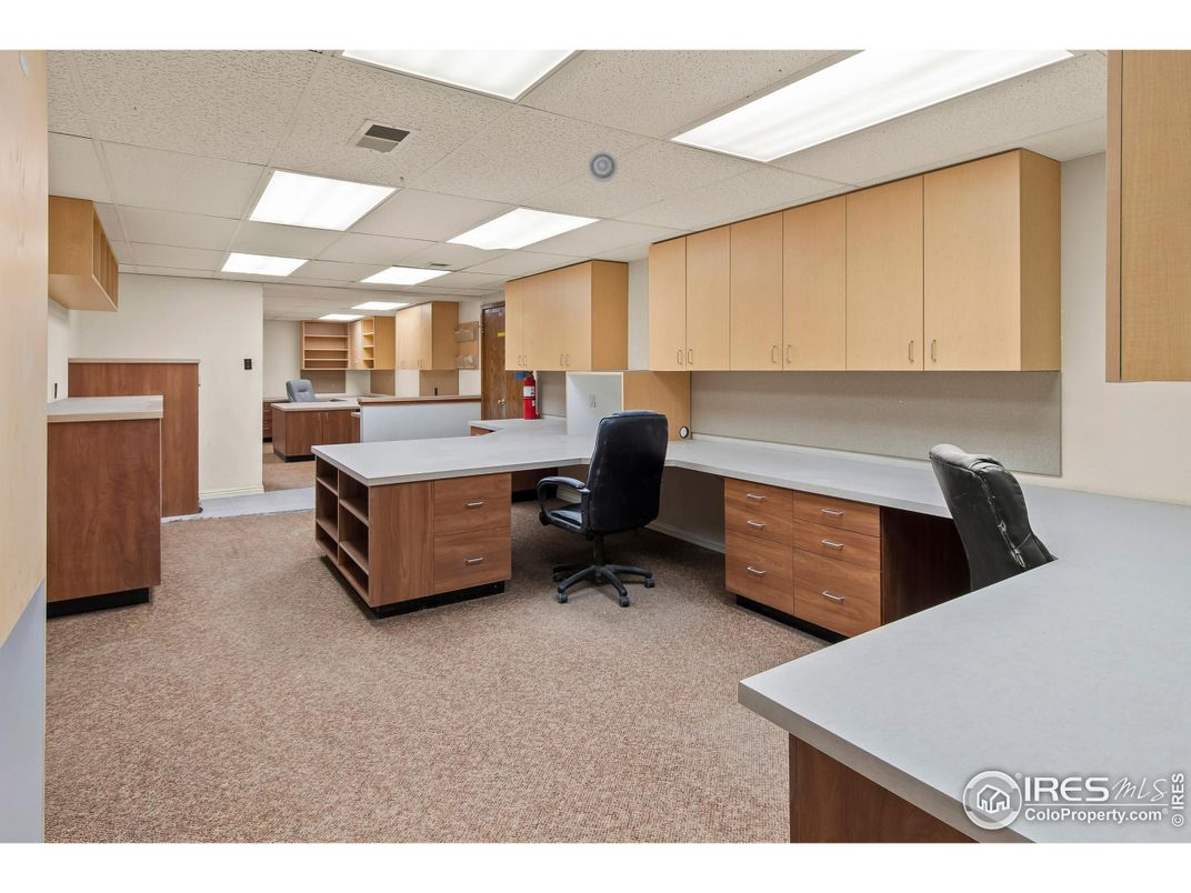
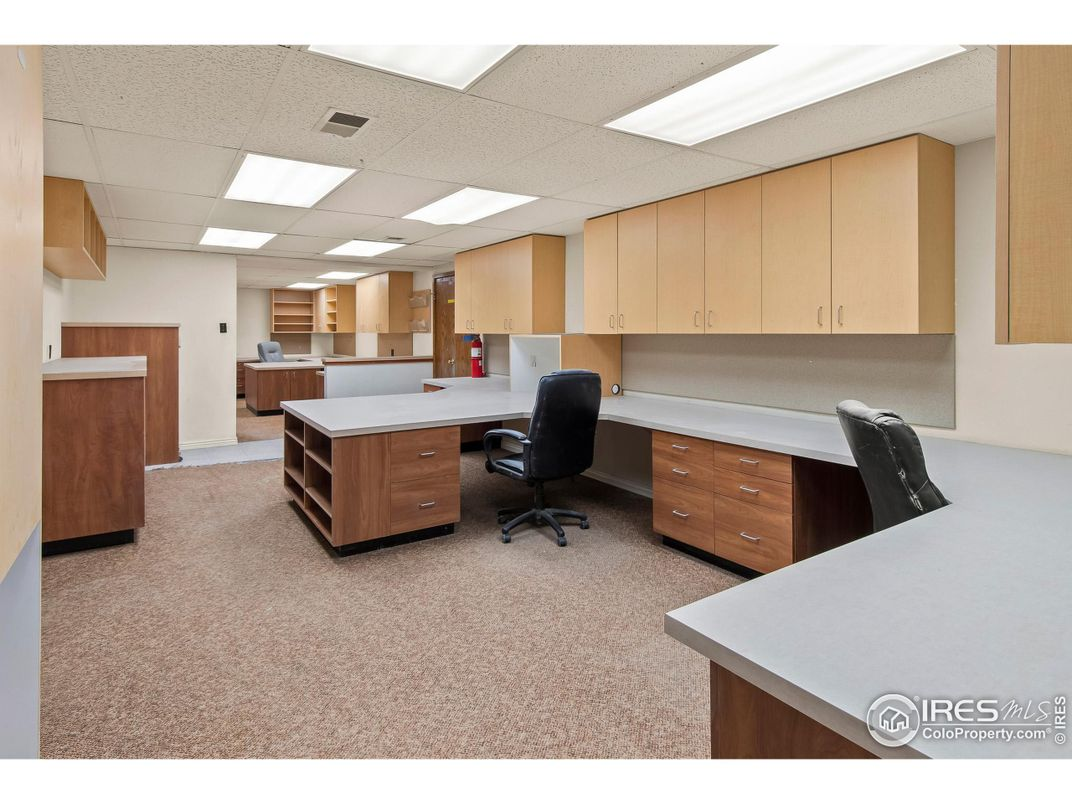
- smoke detector [587,151,619,183]
